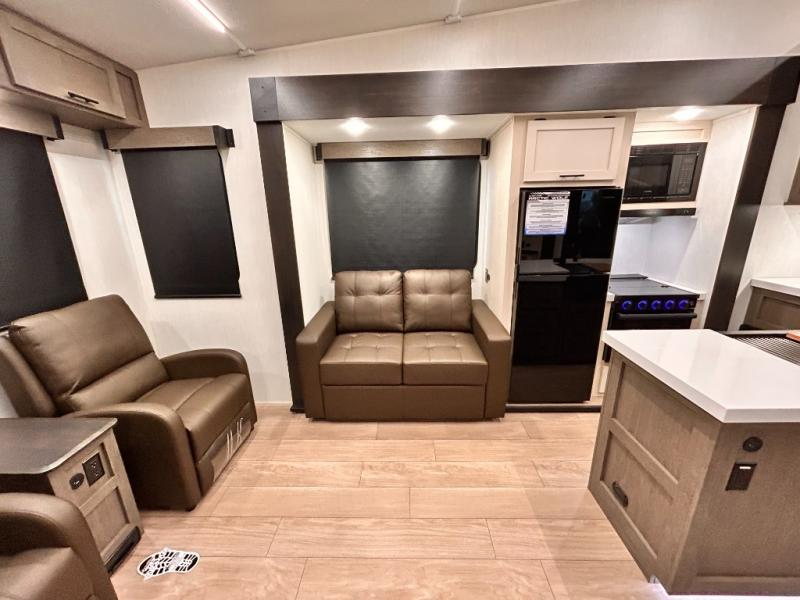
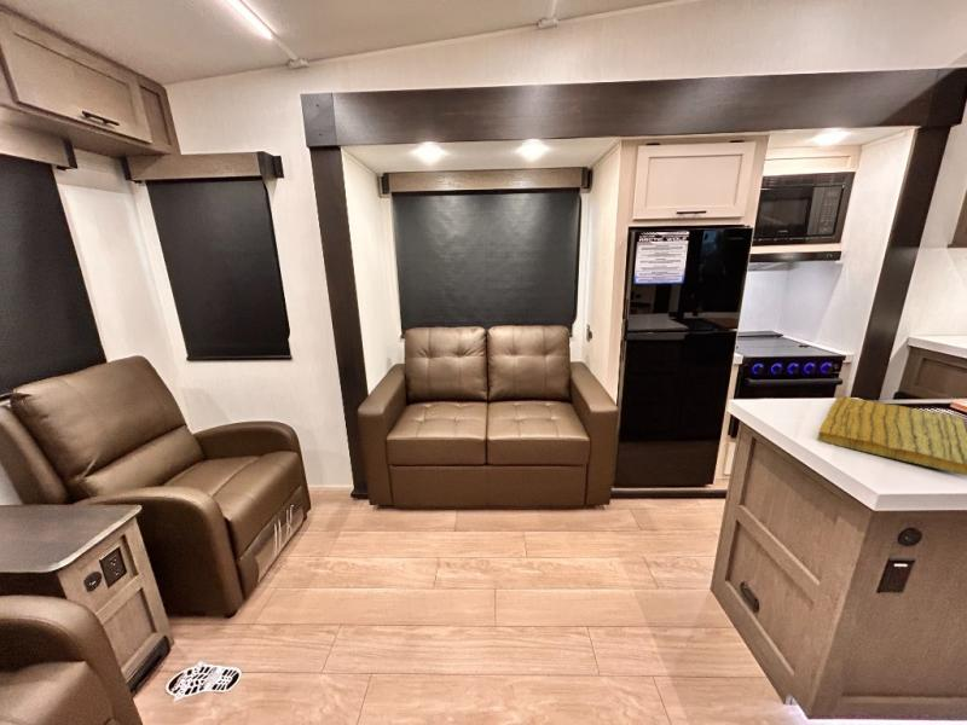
+ cutting board [816,394,967,476]
